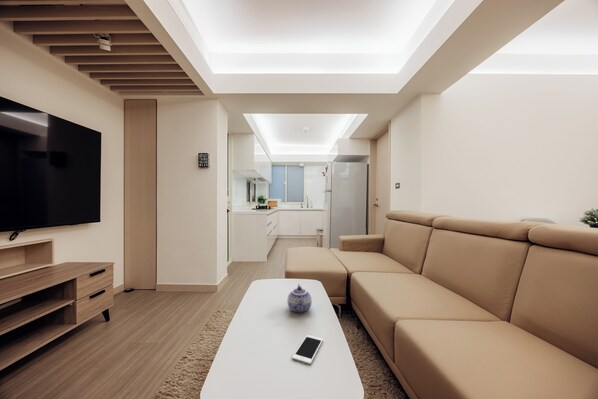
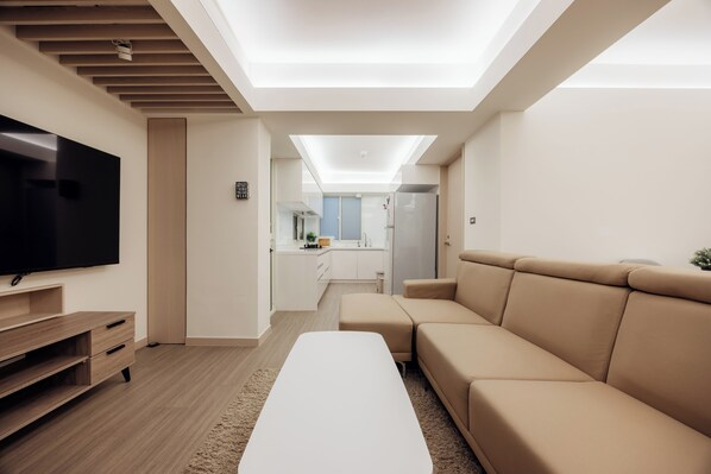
- cell phone [291,334,324,365]
- teapot [287,283,313,314]
